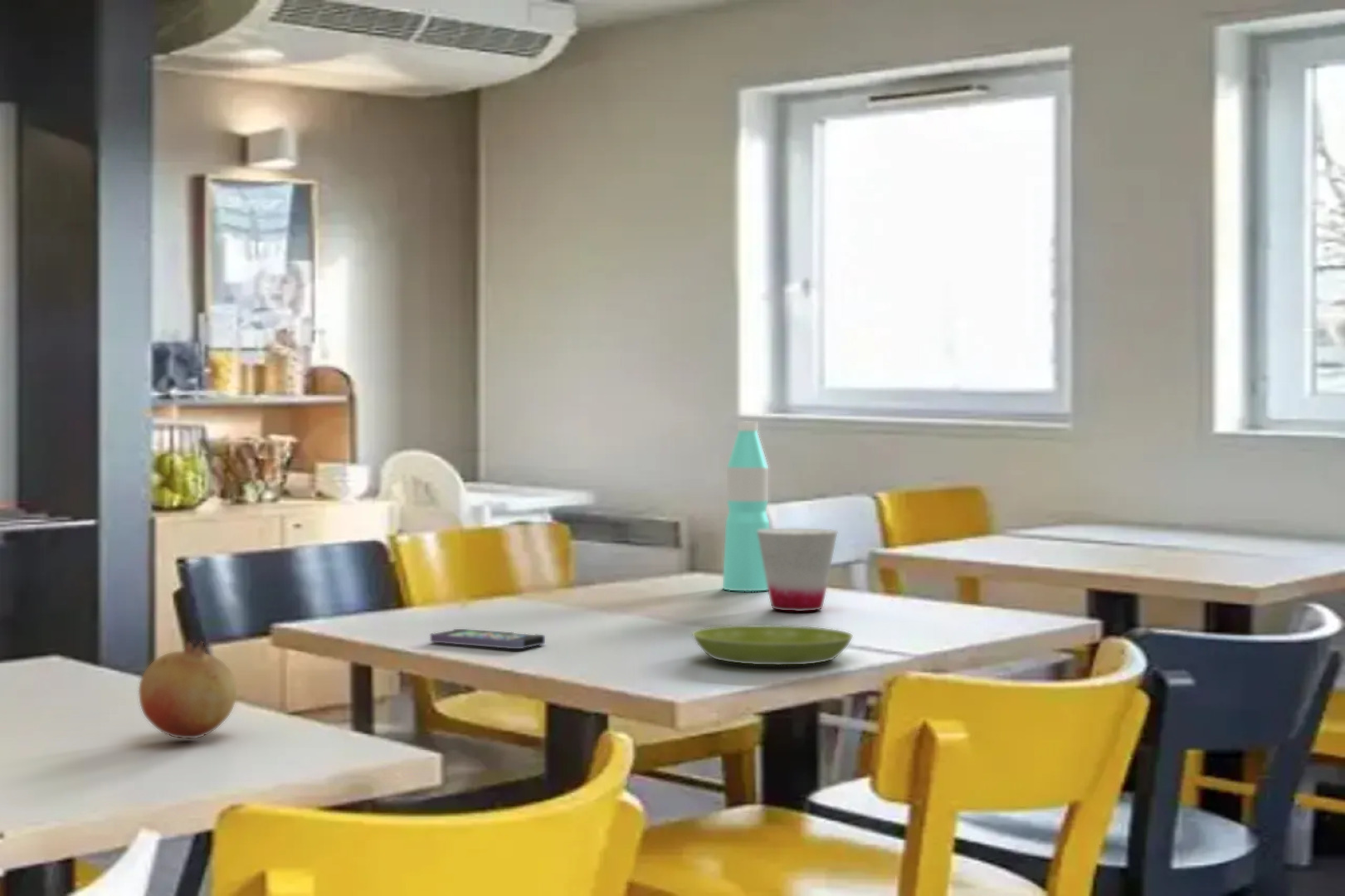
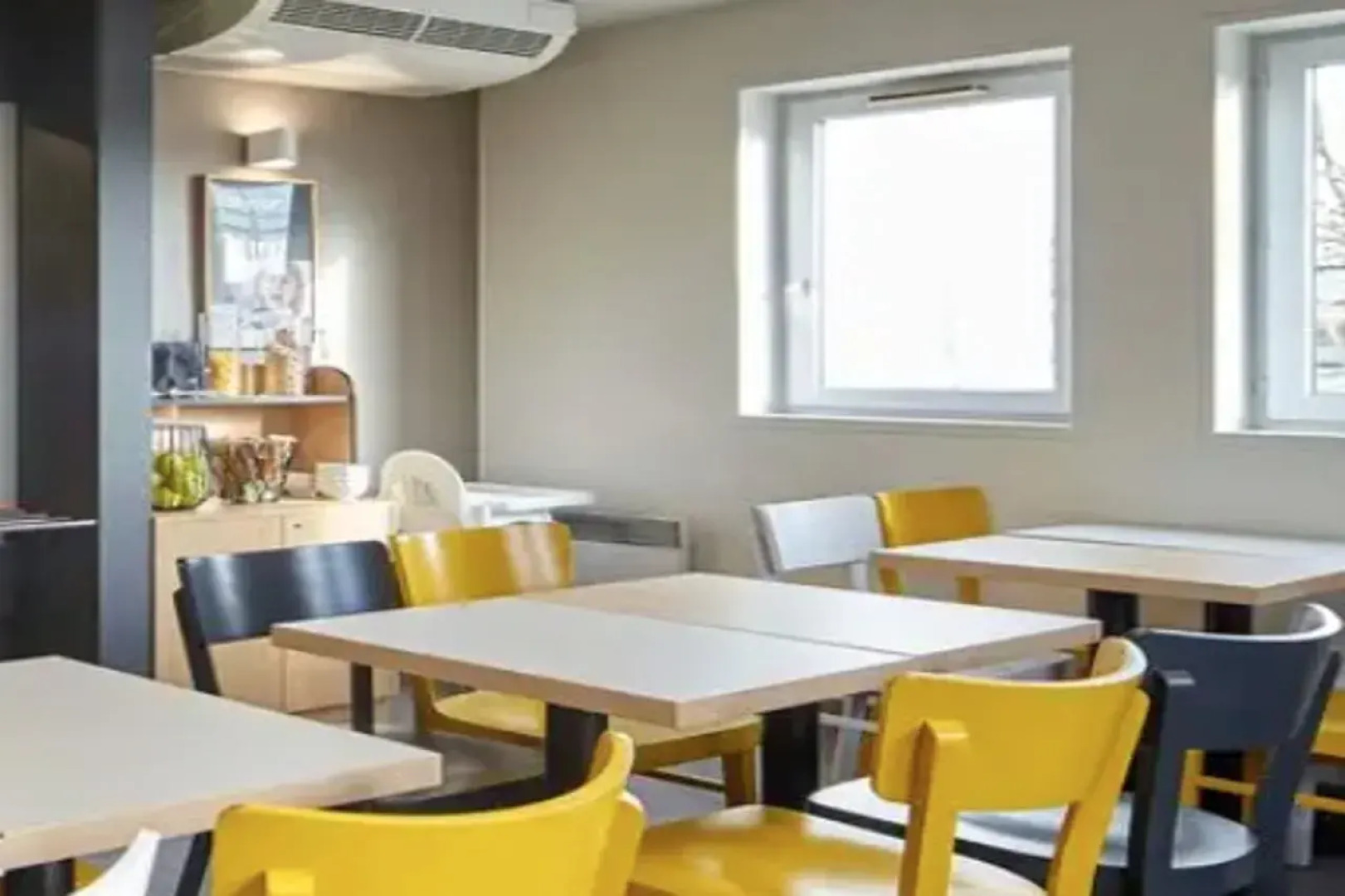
- saucer [691,625,854,665]
- water bottle [722,421,770,592]
- smartphone [430,628,546,650]
- fruit [138,639,237,739]
- cup [758,528,839,612]
